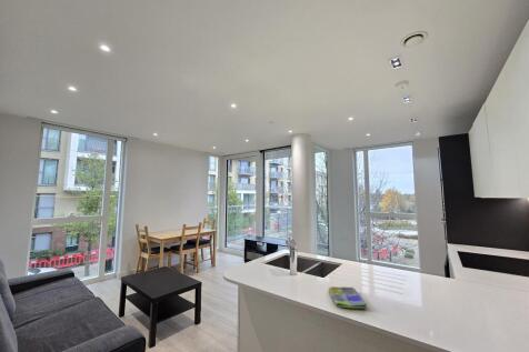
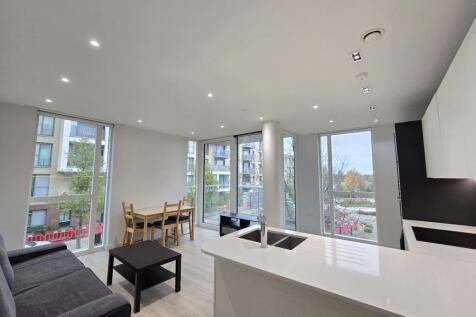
- dish towel [328,285,368,310]
